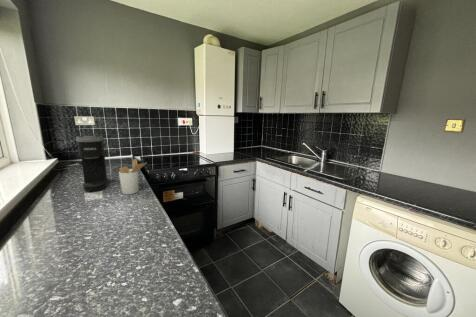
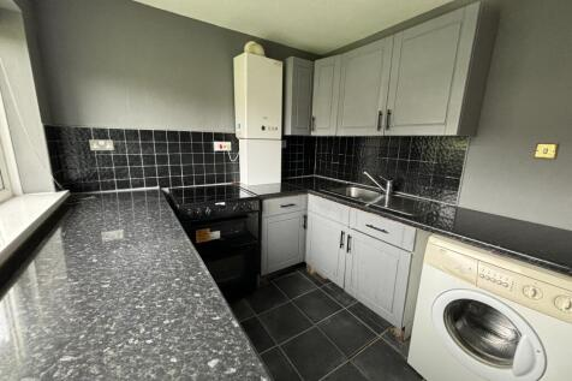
- utensil holder [118,158,148,195]
- coffee maker [75,135,108,192]
